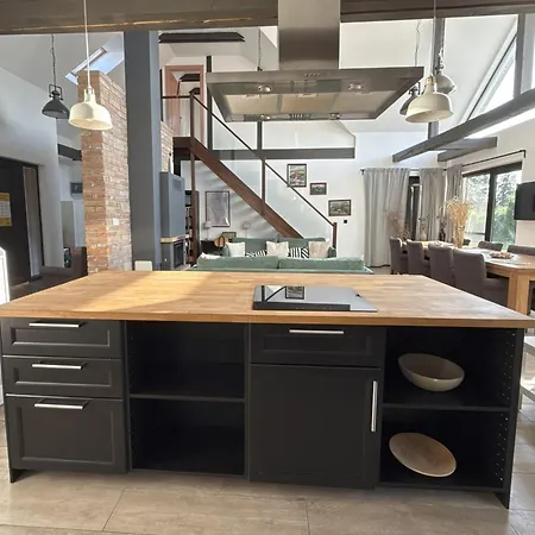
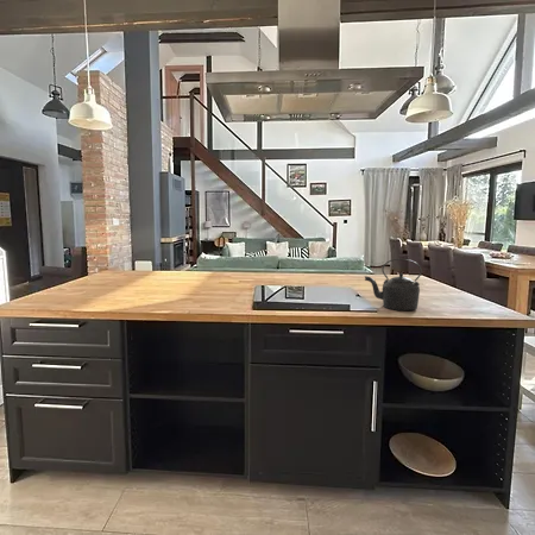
+ kettle [364,258,423,311]
